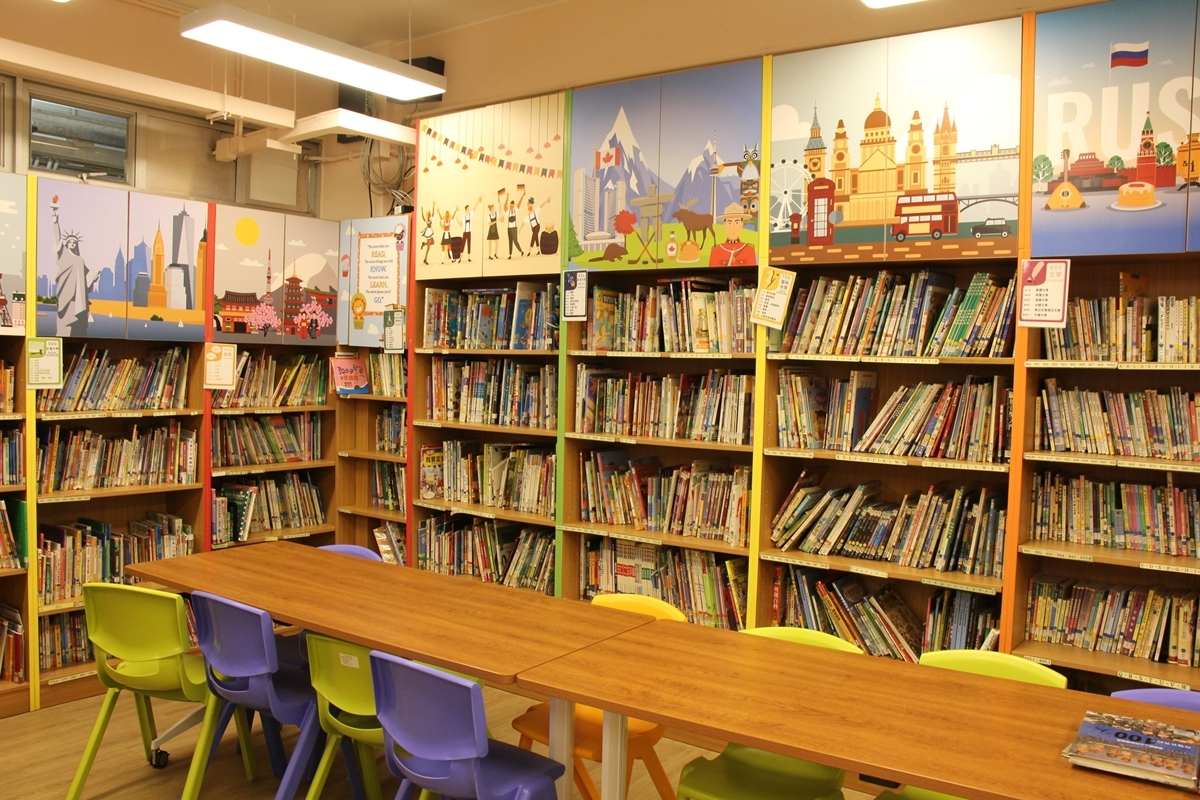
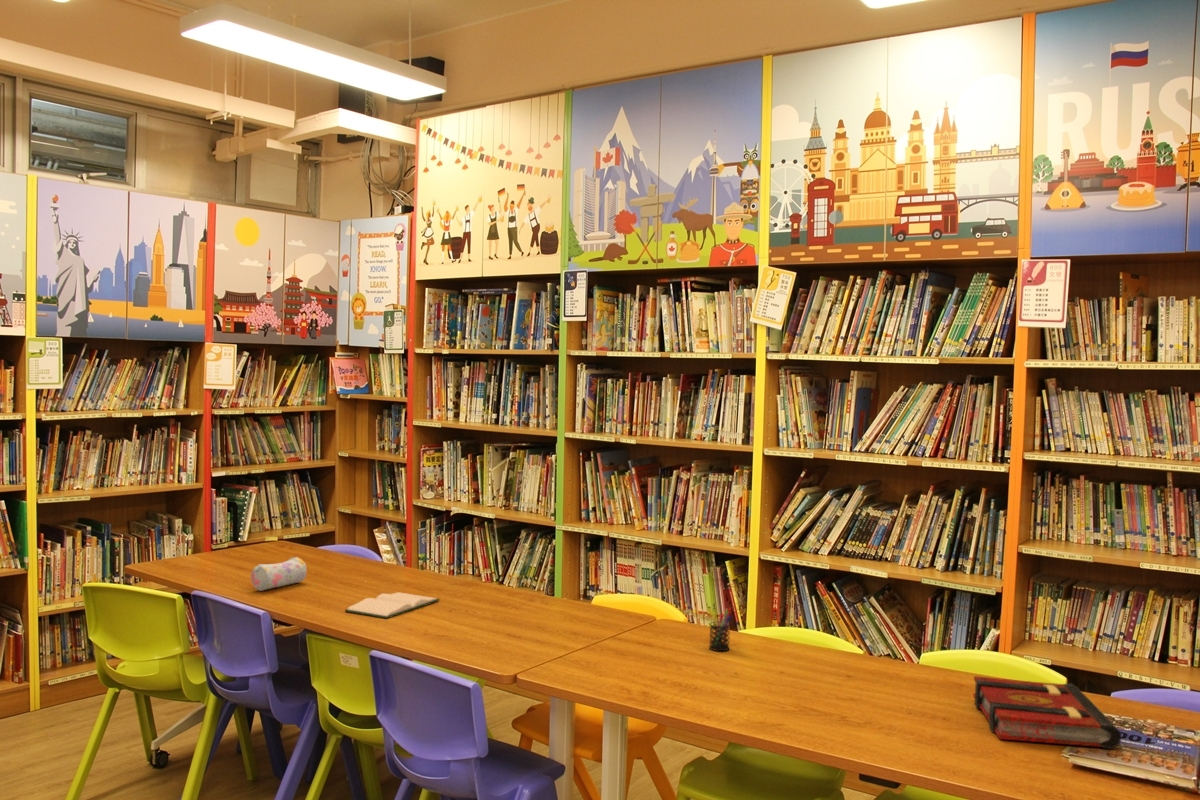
+ pen holder [707,607,732,652]
+ book [972,675,1122,750]
+ pencil case [250,556,308,592]
+ hardback book [344,591,440,620]
